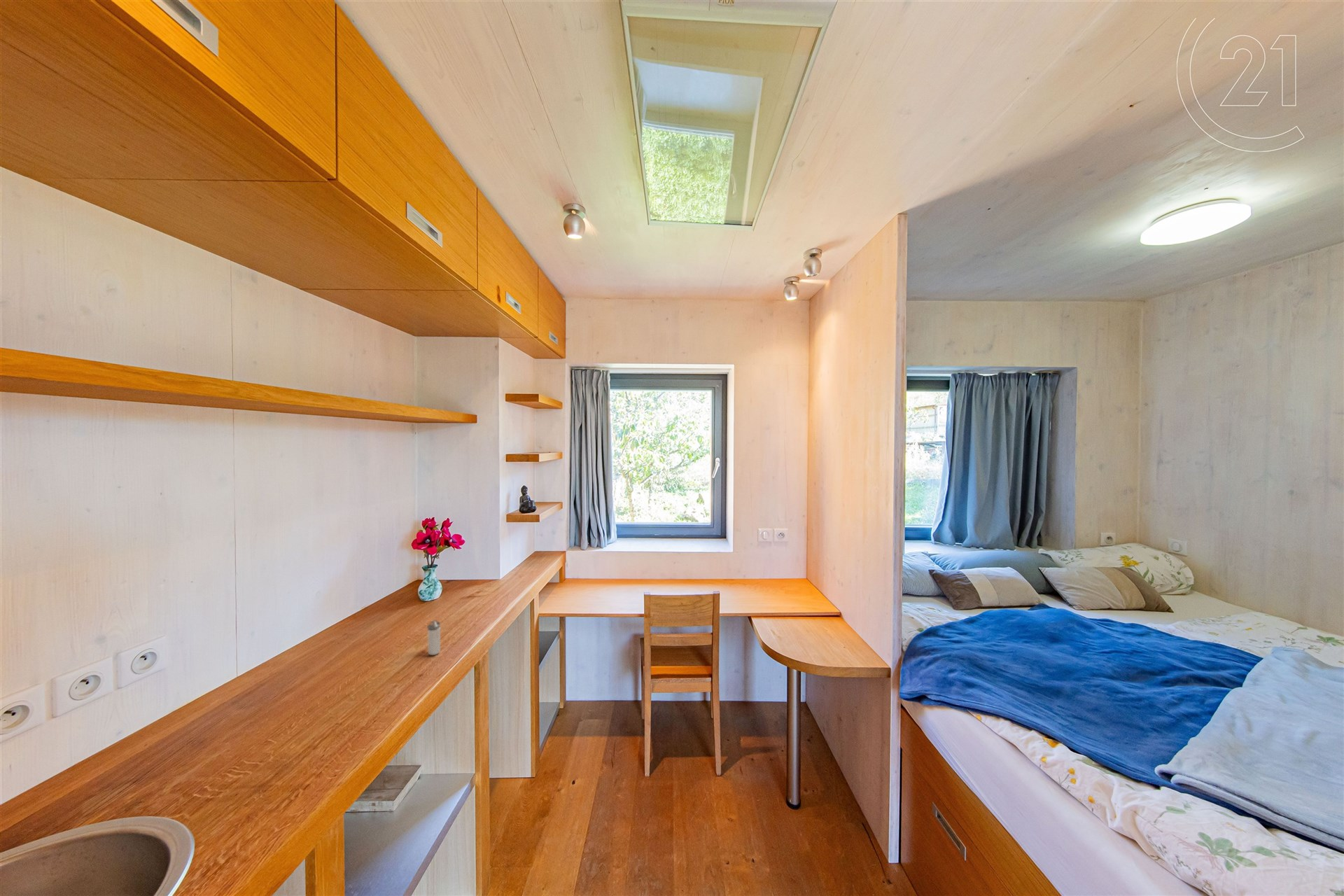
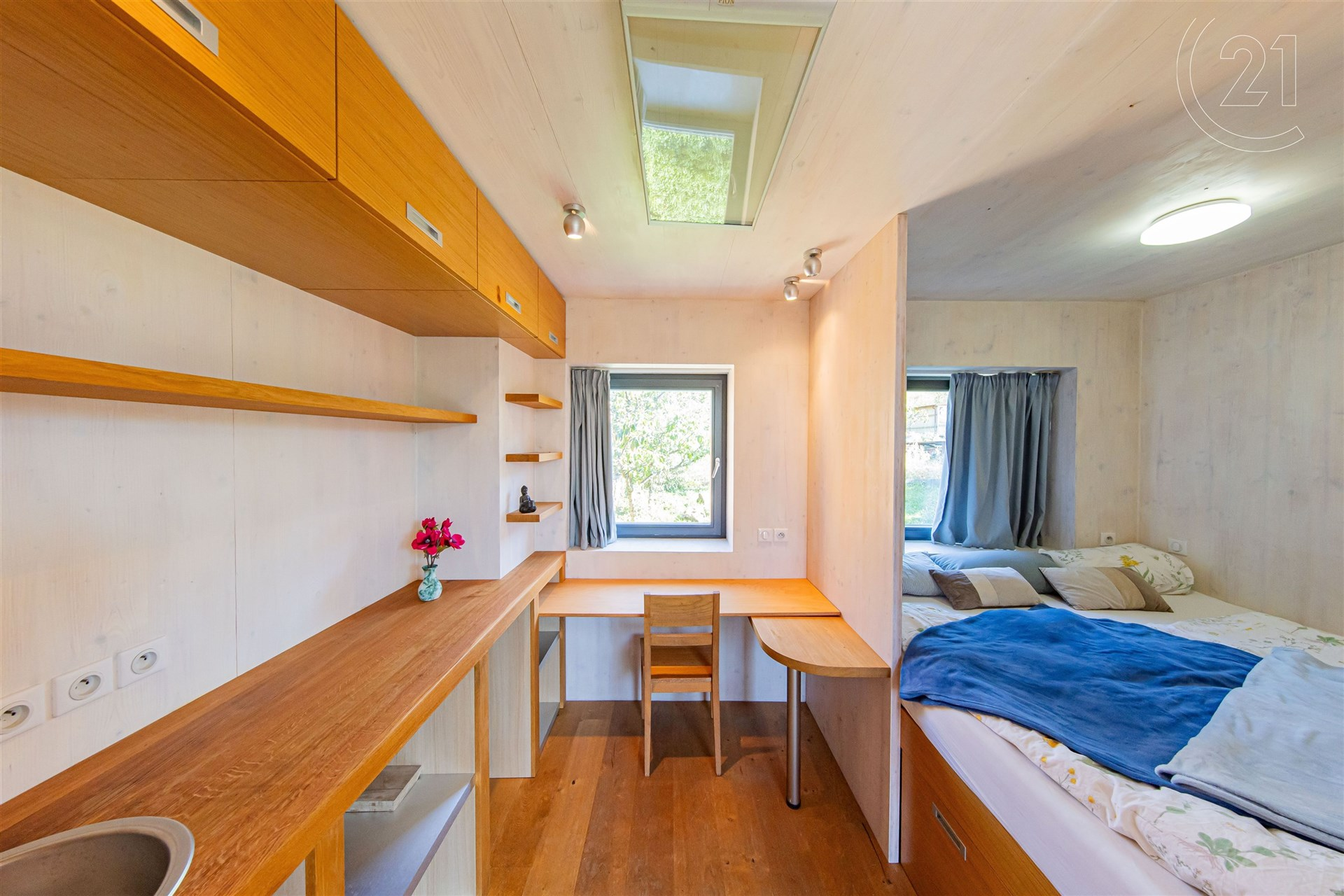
- shaker [426,619,442,656]
